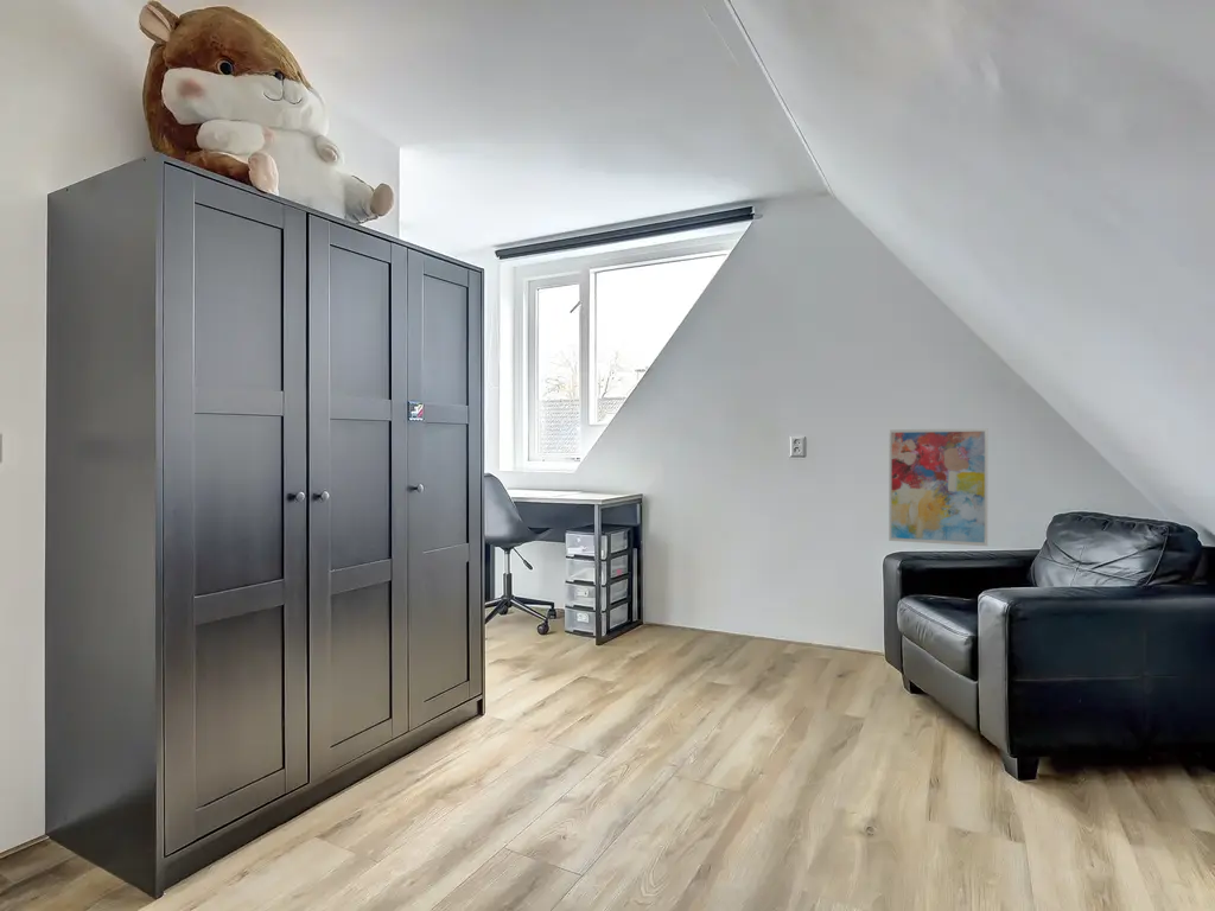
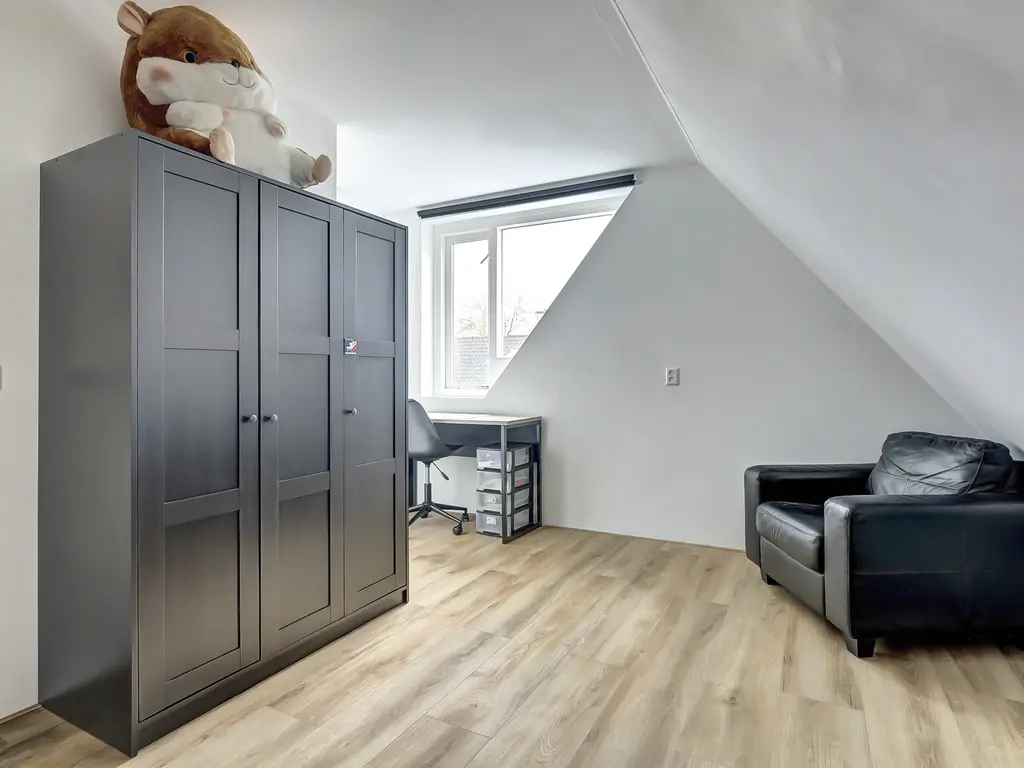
- wall art [888,427,990,547]
